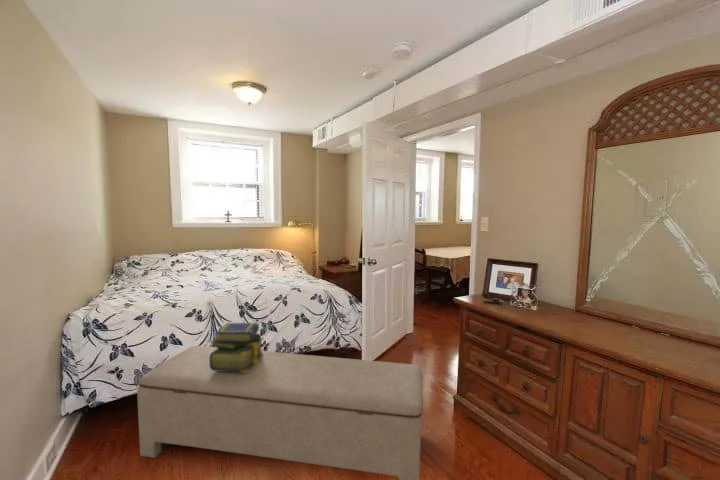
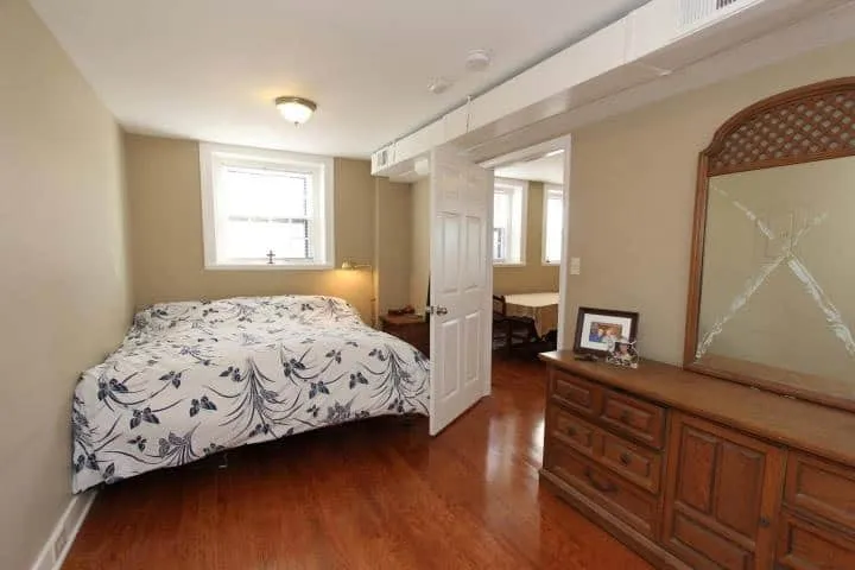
- stack of books [208,322,264,372]
- bench [136,345,424,480]
